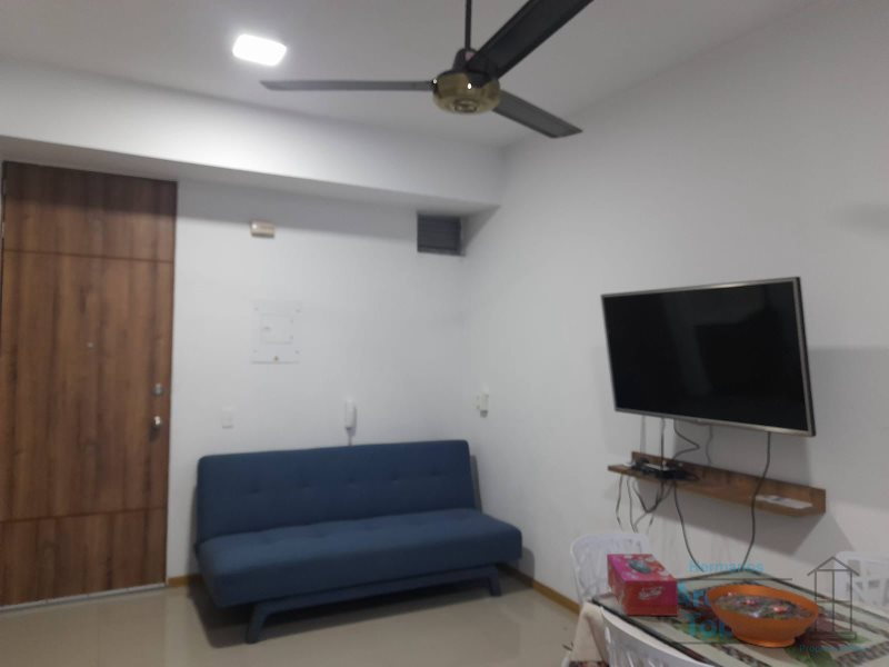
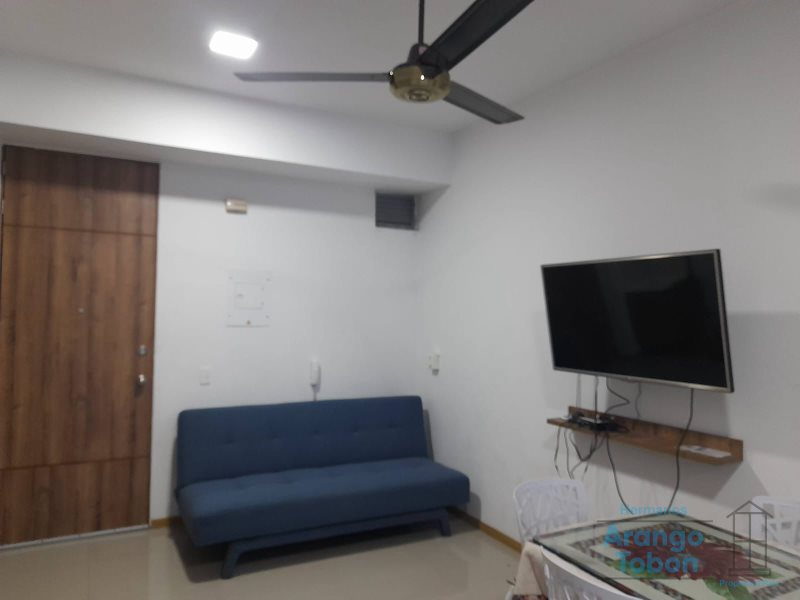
- decorative bowl [706,584,821,648]
- tissue box [606,552,680,617]
